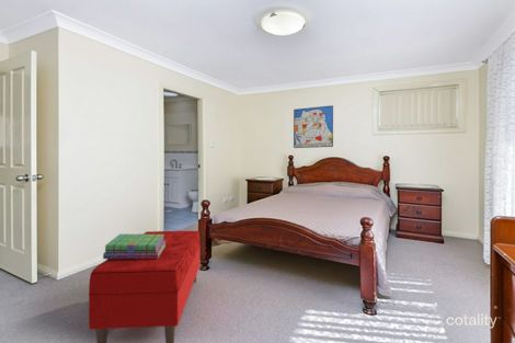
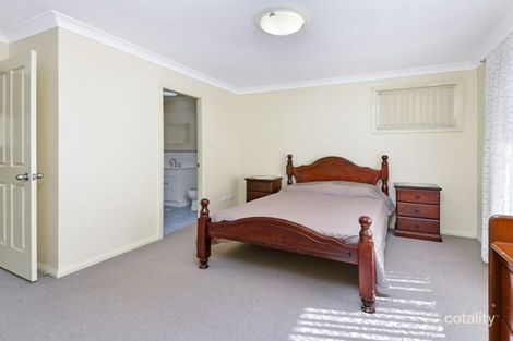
- wall art [293,104,334,149]
- stack of books [102,233,165,260]
- bench [88,230,202,343]
